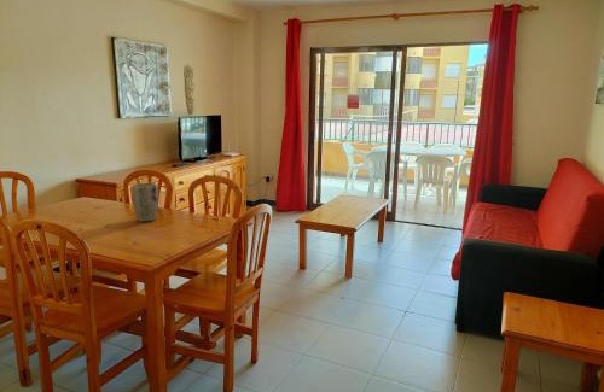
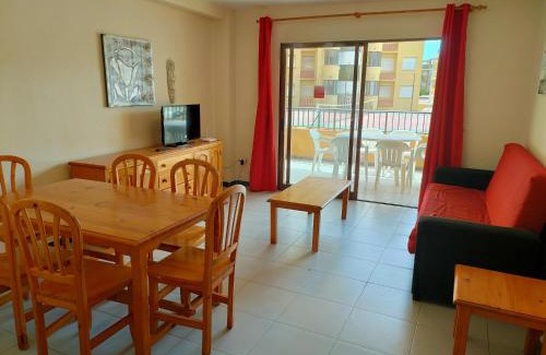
- plant pot [130,182,159,223]
